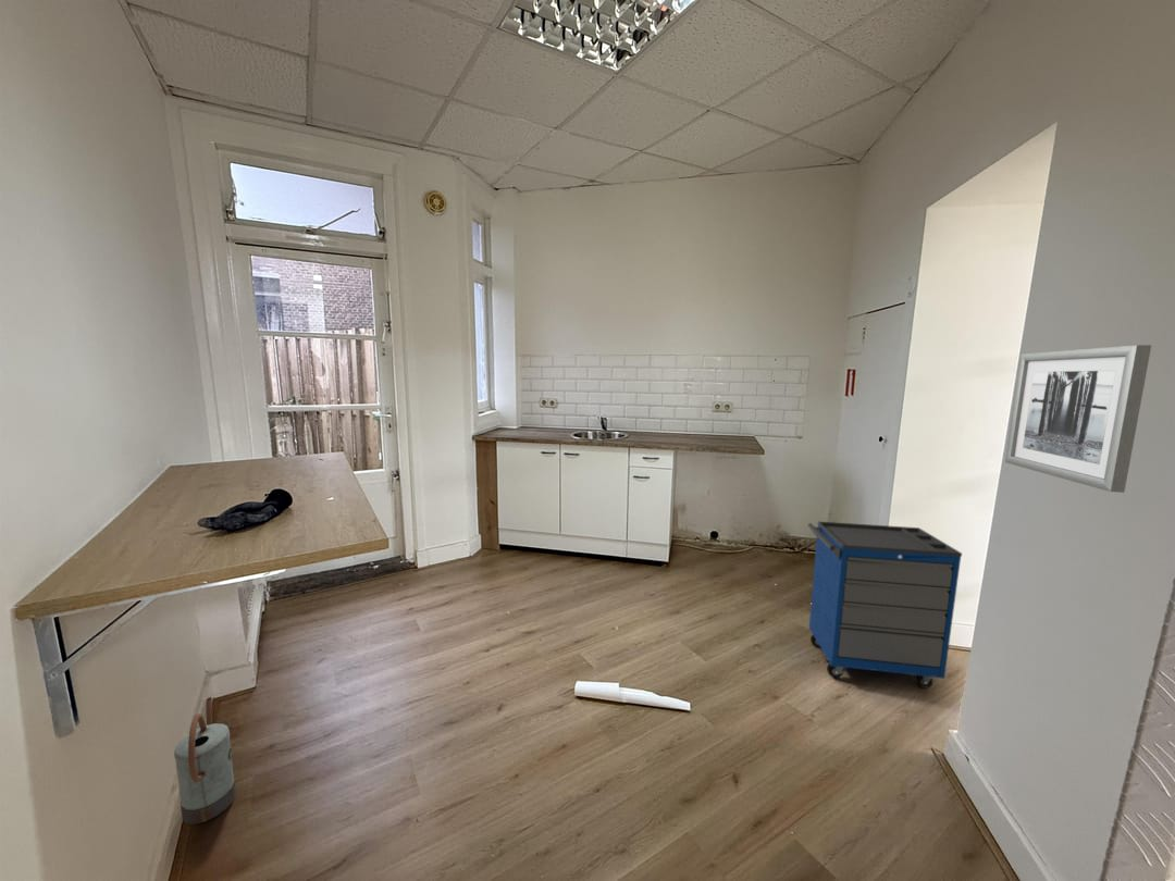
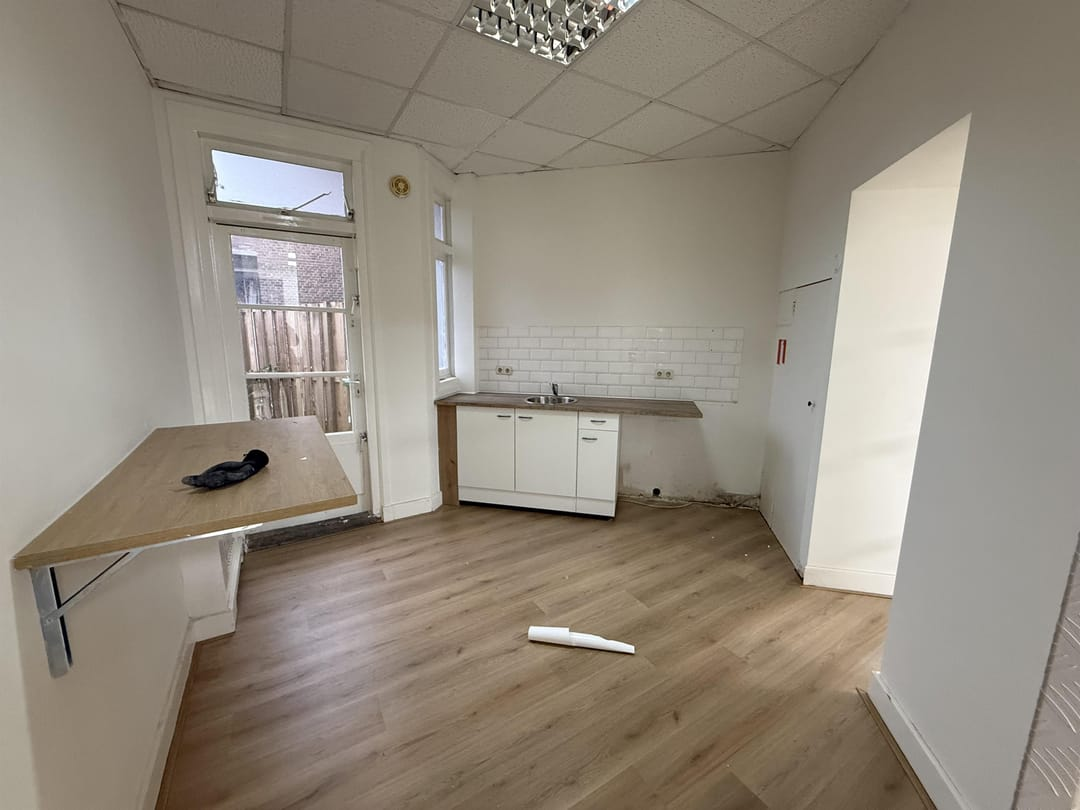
- watering can [173,696,237,826]
- wall art [1004,344,1152,494]
- cabinet [807,521,963,690]
